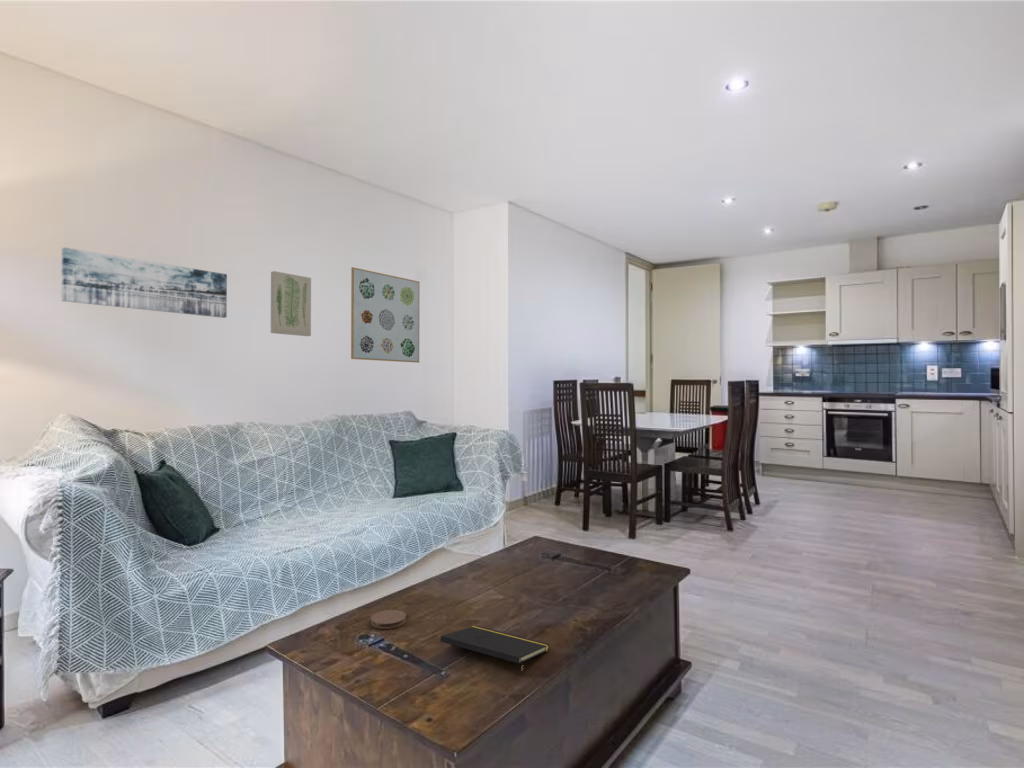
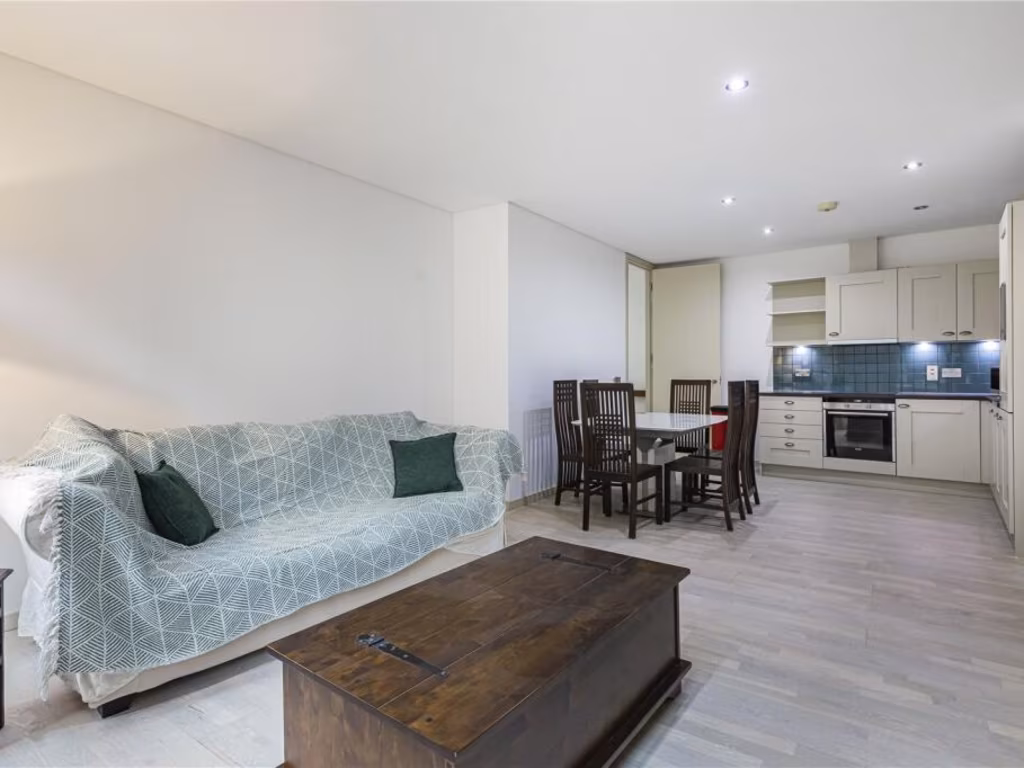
- notepad [439,625,550,679]
- coaster [370,609,407,630]
- wall art [60,246,228,319]
- wall art [350,266,421,364]
- wall art [270,270,312,337]
